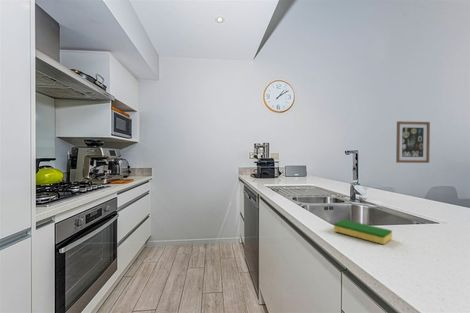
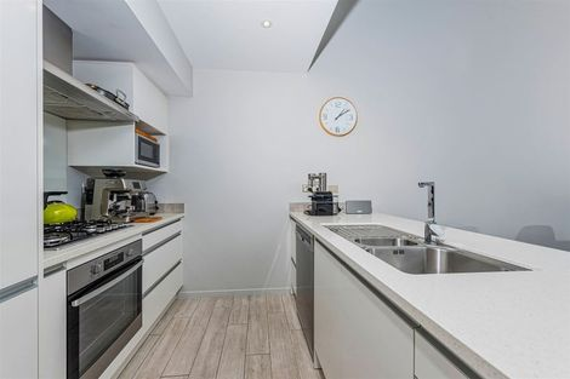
- dish sponge [333,219,393,245]
- wall art [395,120,431,164]
